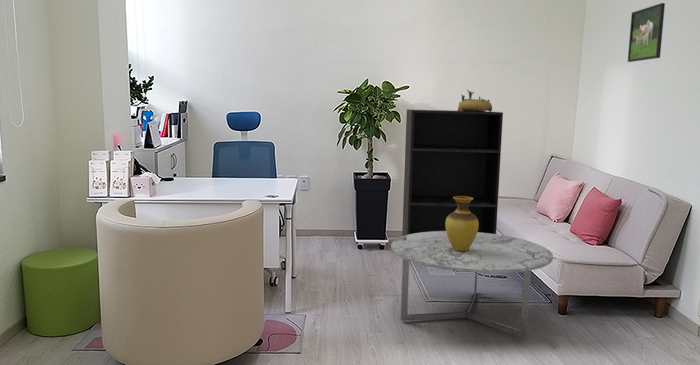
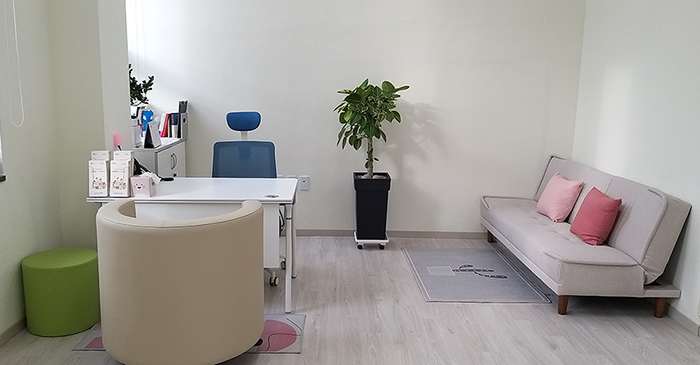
- coffee table [390,231,554,339]
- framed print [627,2,666,63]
- succulent planter [457,89,493,112]
- vase [445,196,479,251]
- bookshelf [401,108,504,236]
